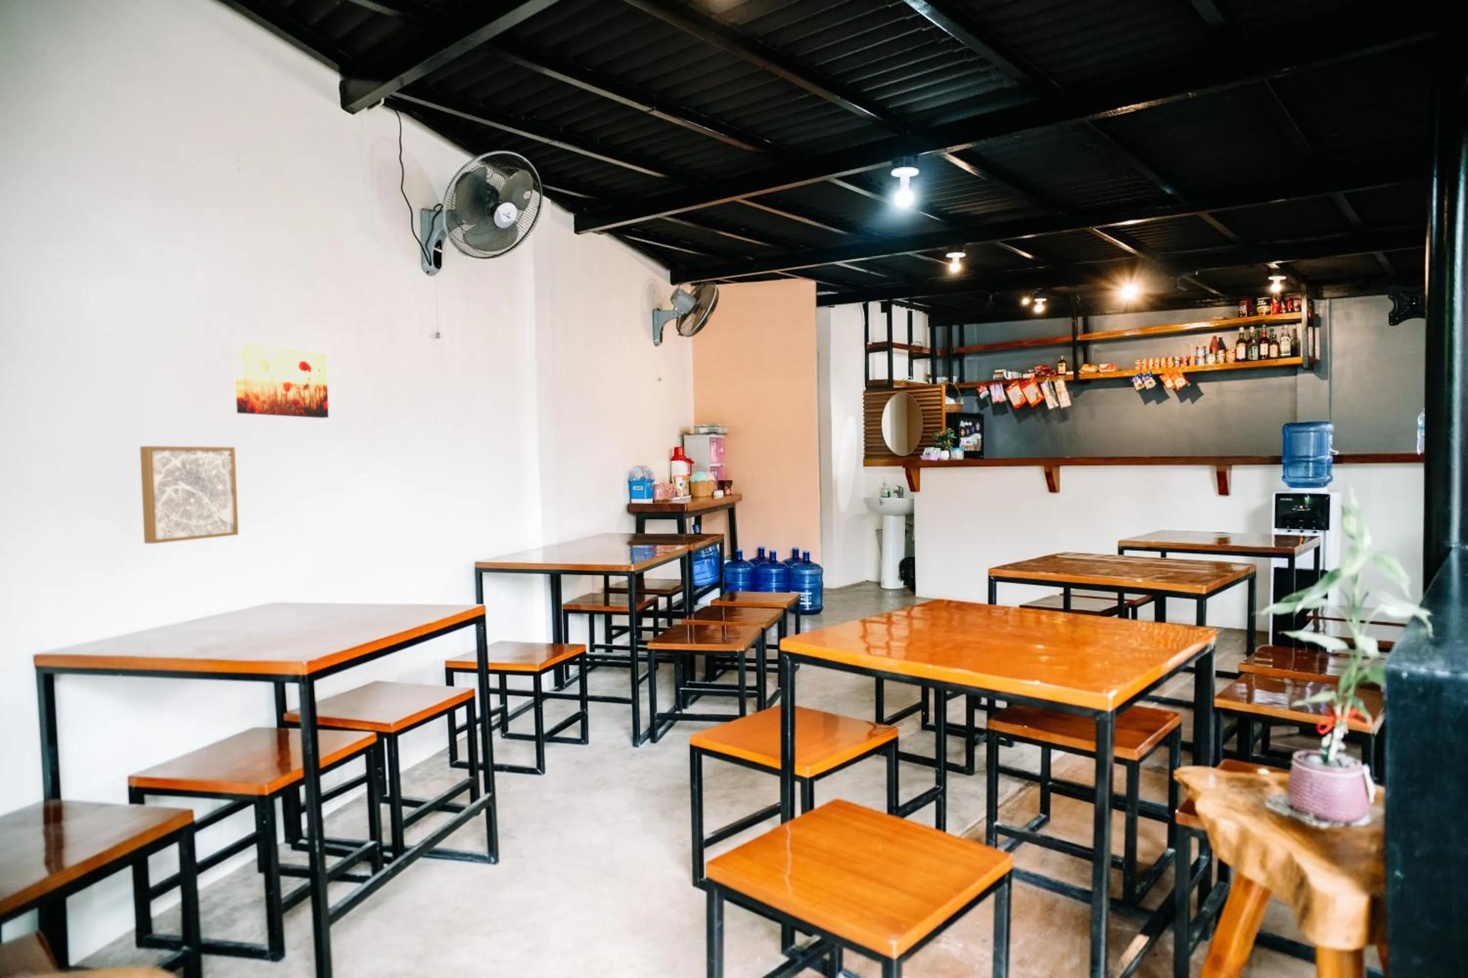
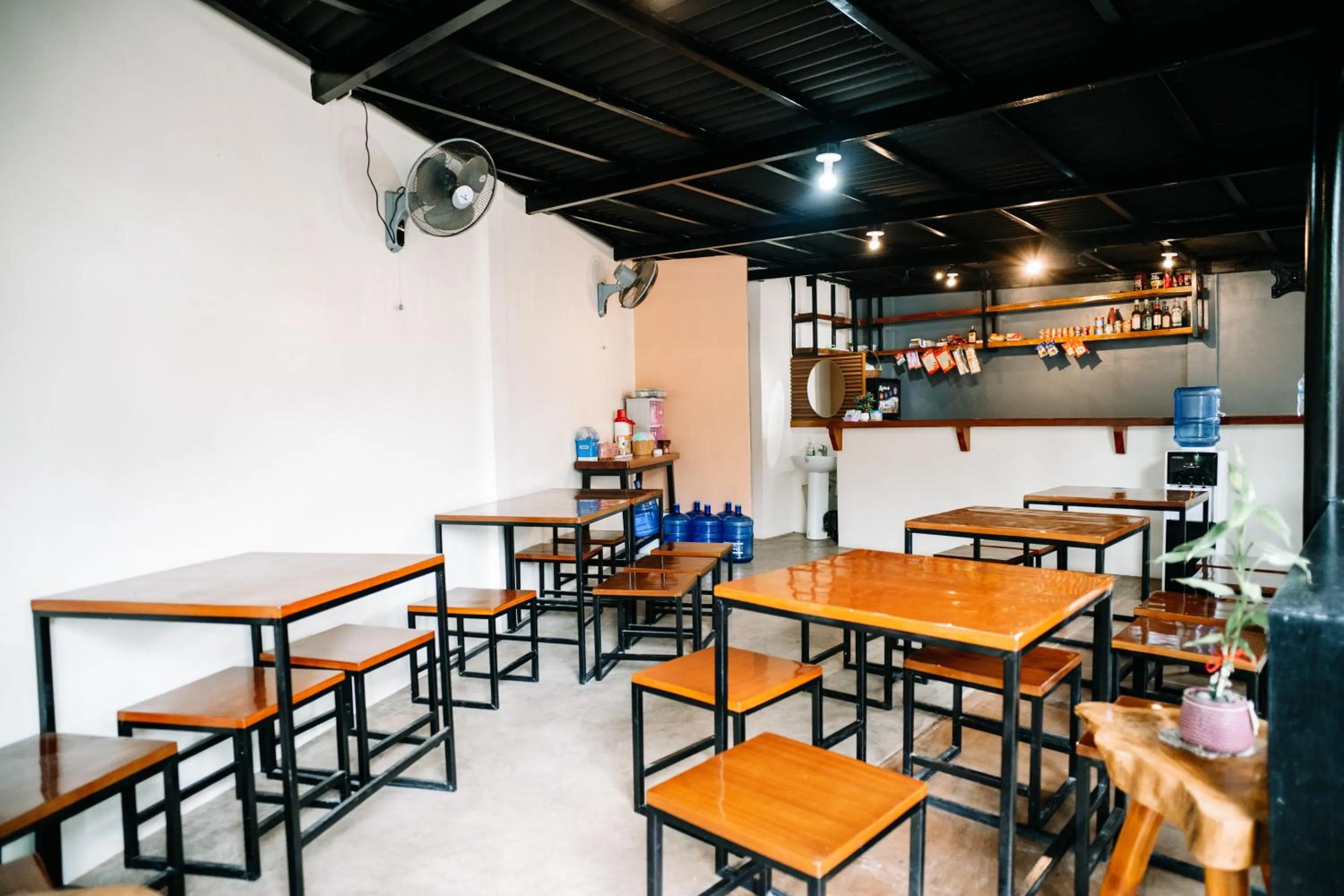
- wall art [140,445,239,545]
- wall art [234,341,329,418]
